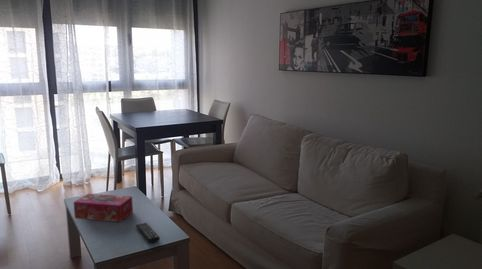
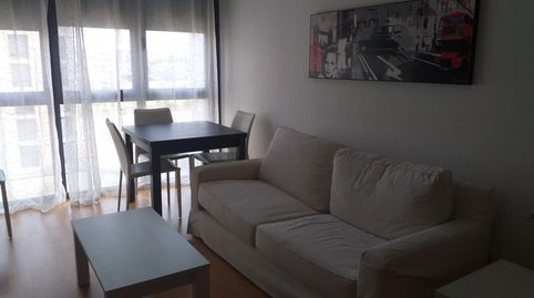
- tissue box [73,193,134,223]
- remote control [135,222,161,244]
